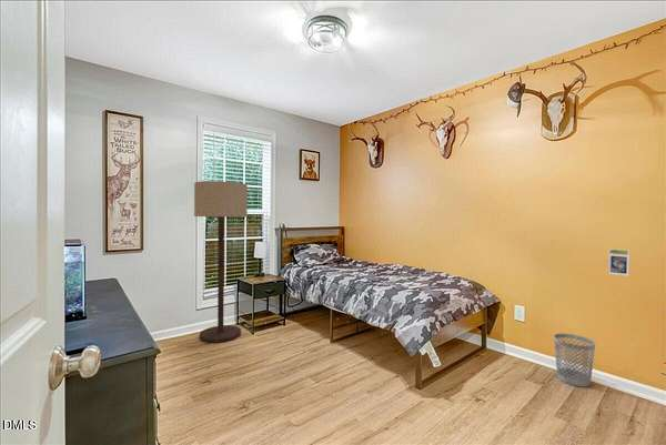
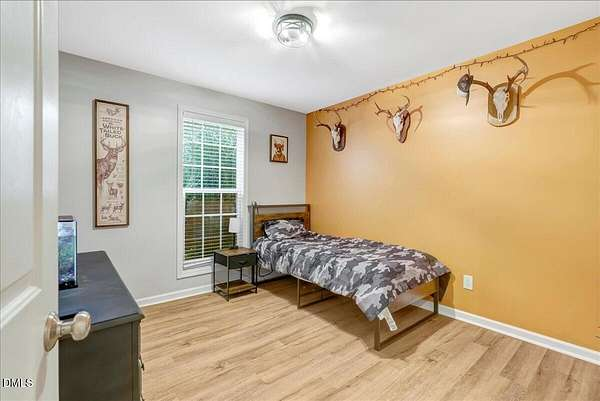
- floor lamp [193,180,249,344]
- trading card display case [607,247,630,277]
- wastebasket [553,333,596,387]
